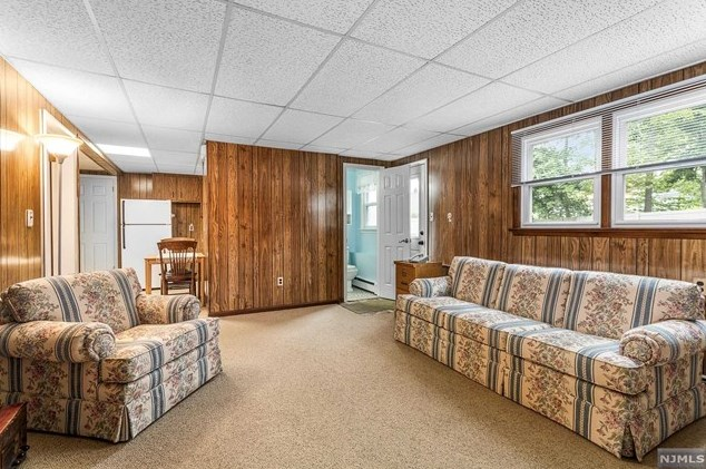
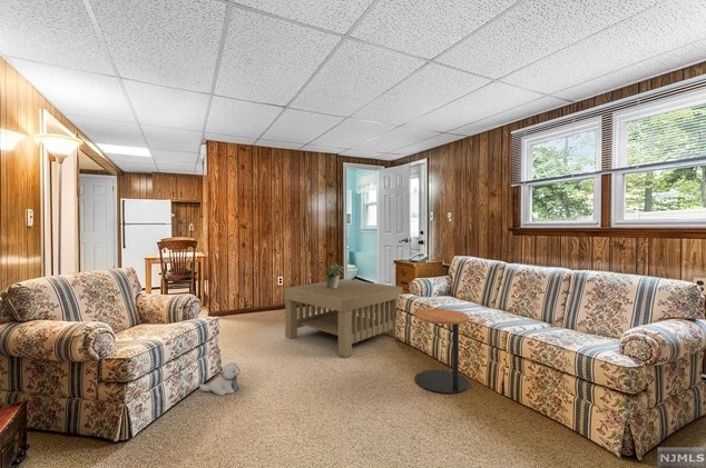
+ potted plant [324,262,344,288]
+ side table [414,308,470,395]
+ coffee table [282,278,404,359]
+ plush toy [198,361,242,397]
